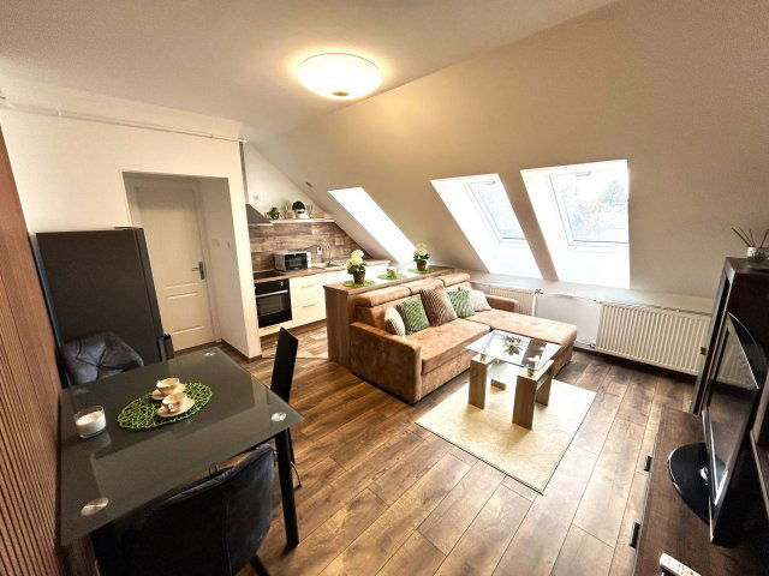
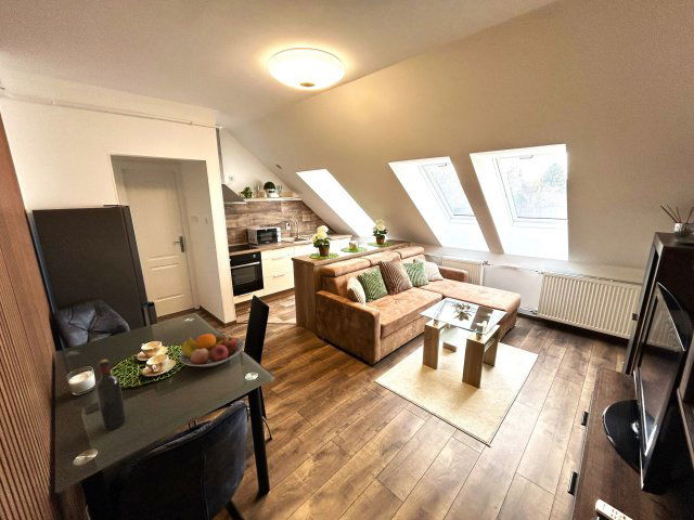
+ fruit bowl [179,333,245,367]
+ wine bottle [94,359,128,431]
